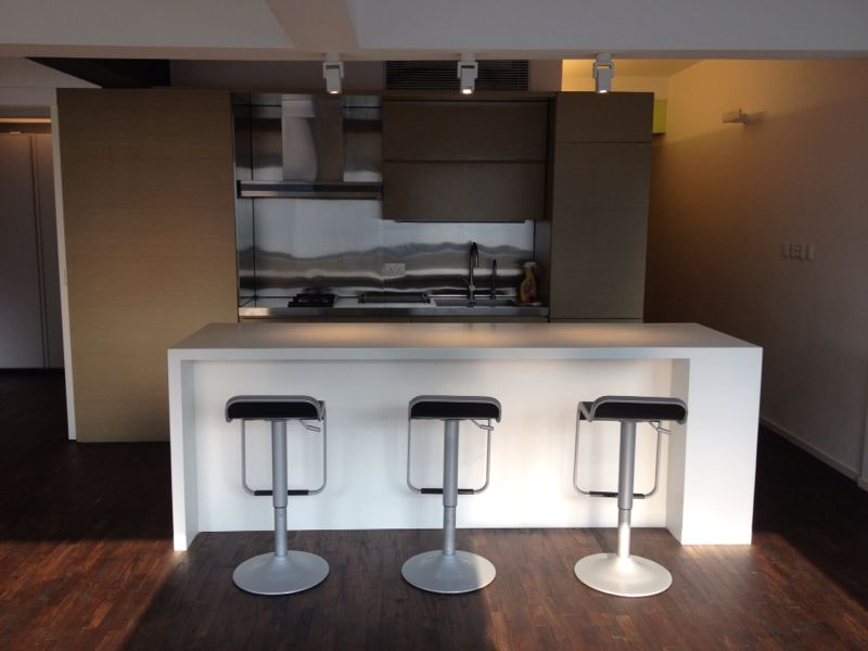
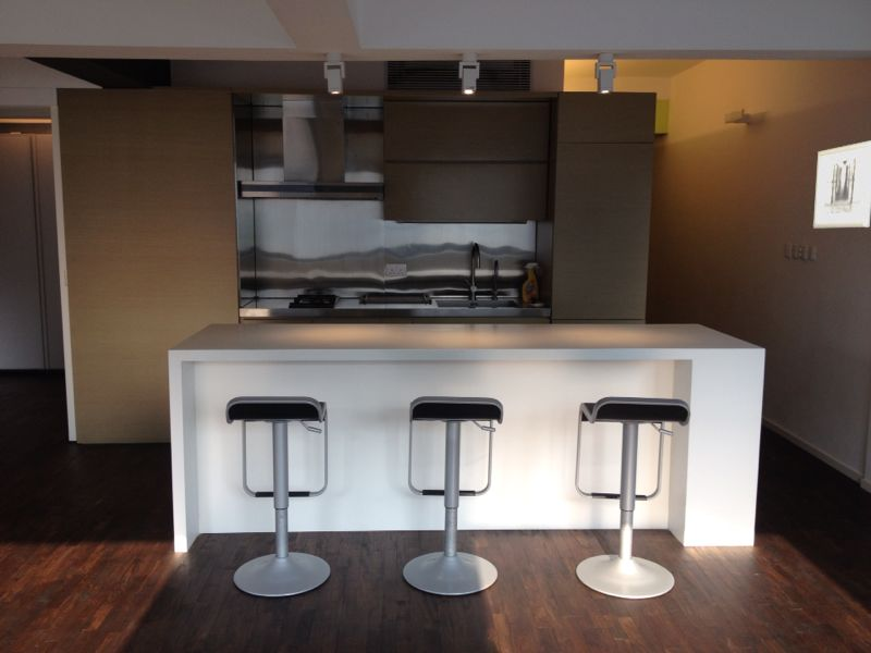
+ wall art [812,139,871,230]
